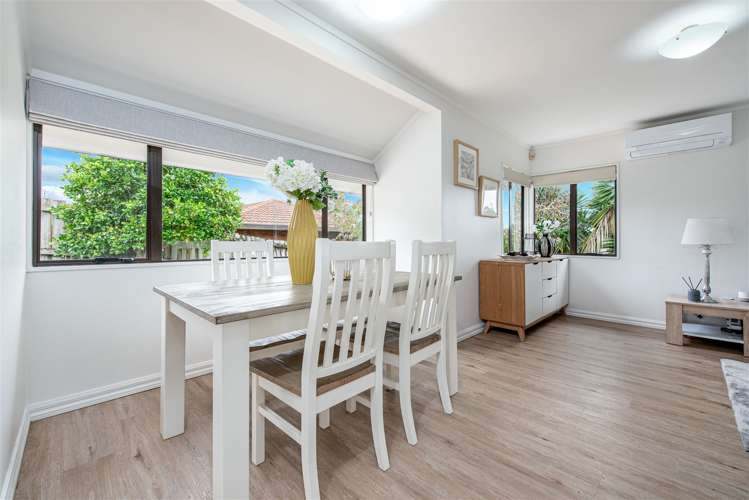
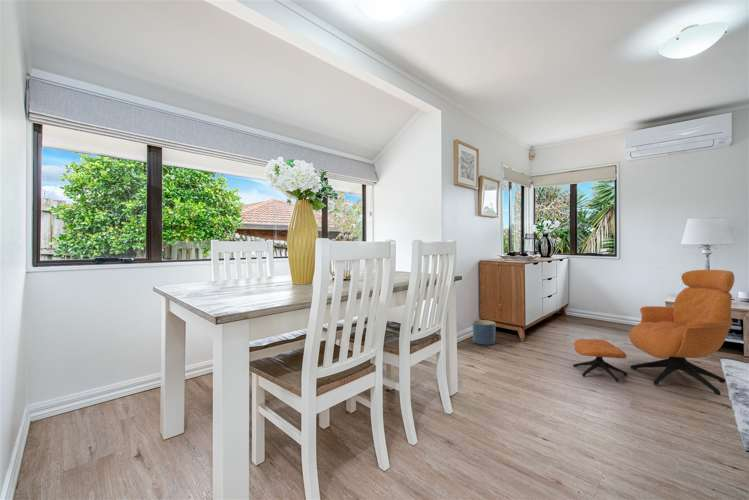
+ armchair [572,269,735,396]
+ planter [471,319,496,346]
